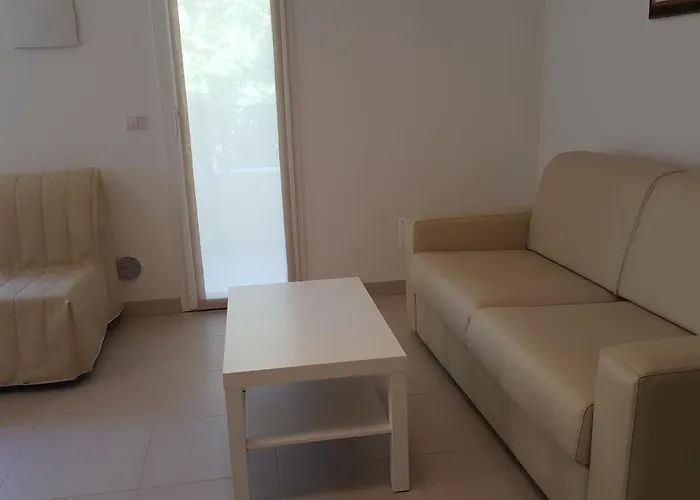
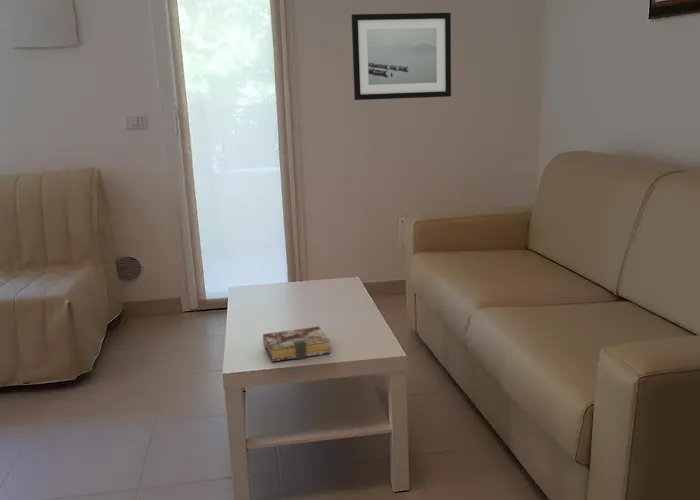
+ wall art [350,12,452,101]
+ book [262,326,331,362]
